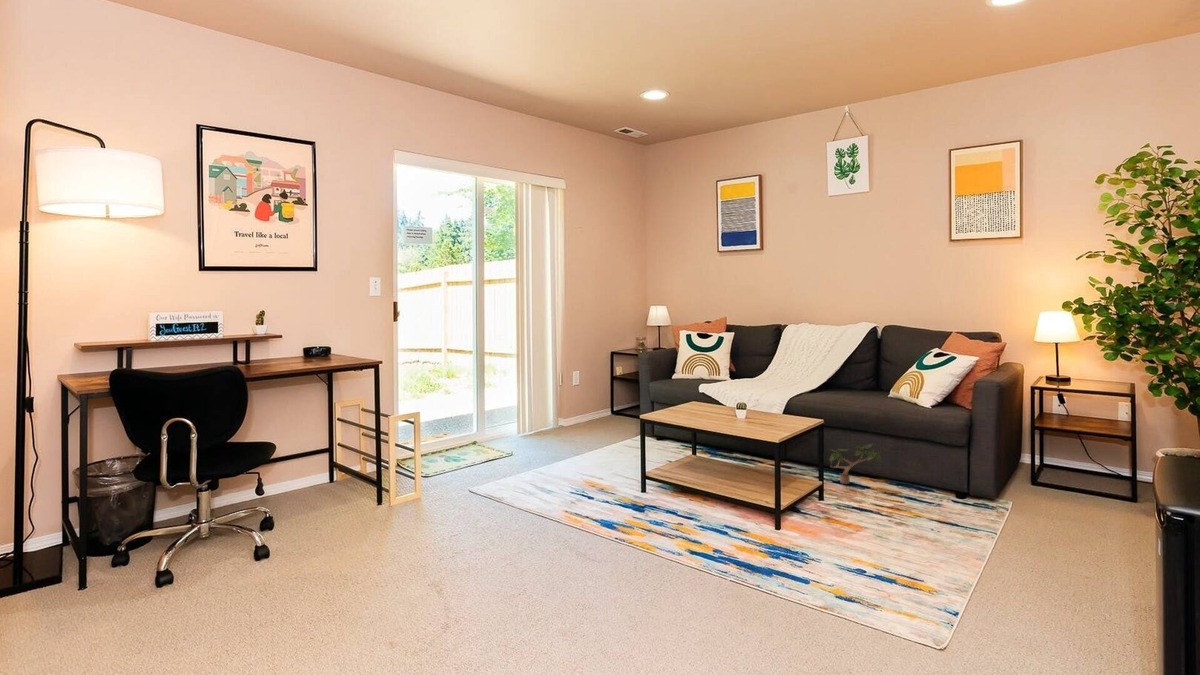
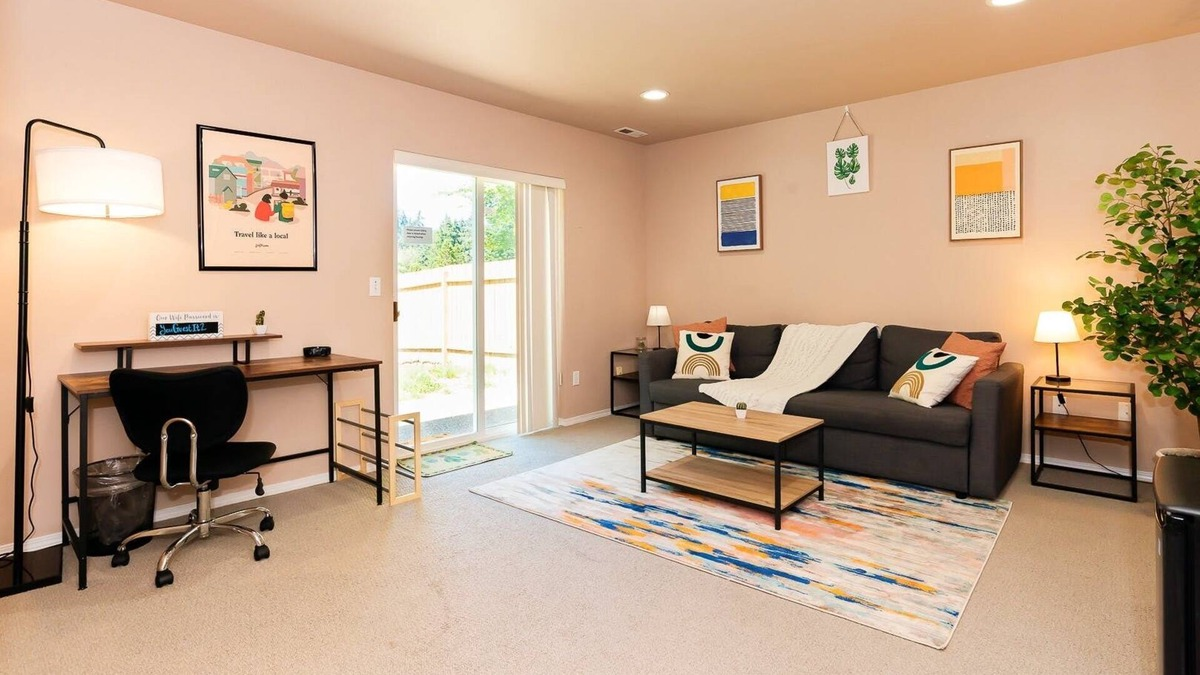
- potted plant [827,443,882,485]
